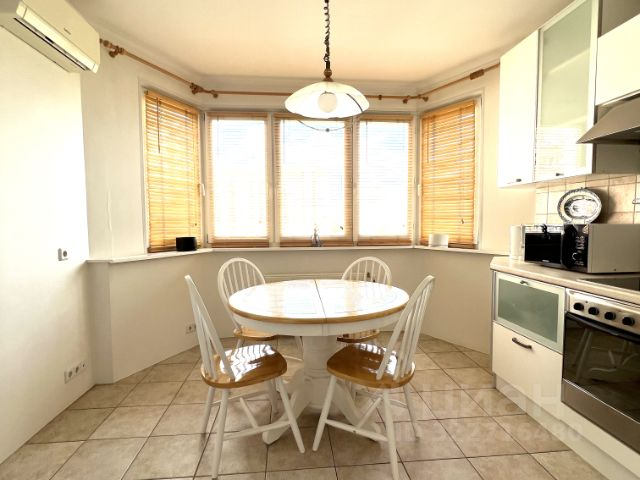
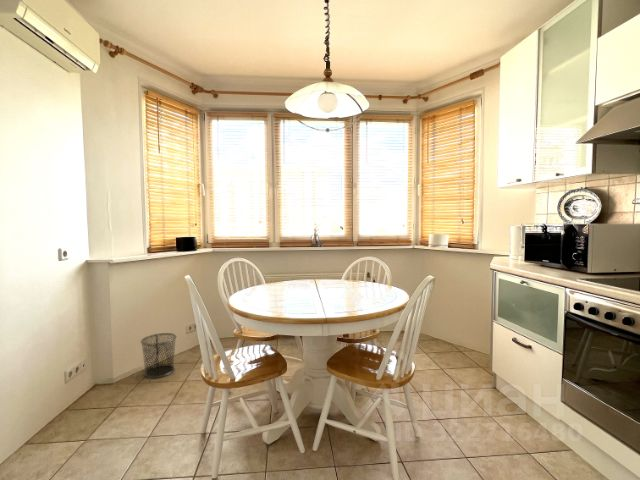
+ waste bin [140,332,177,379]
